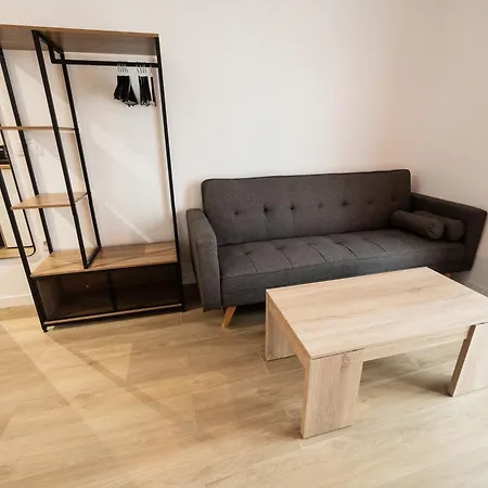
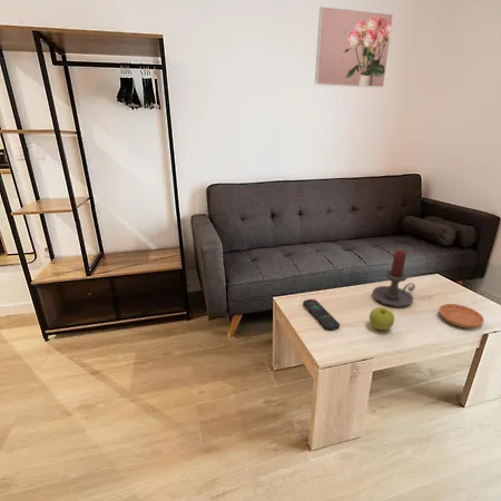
+ remote control [302,298,341,332]
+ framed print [314,6,394,89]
+ apple [369,306,395,331]
+ candle holder [372,248,416,308]
+ saucer [438,303,485,330]
